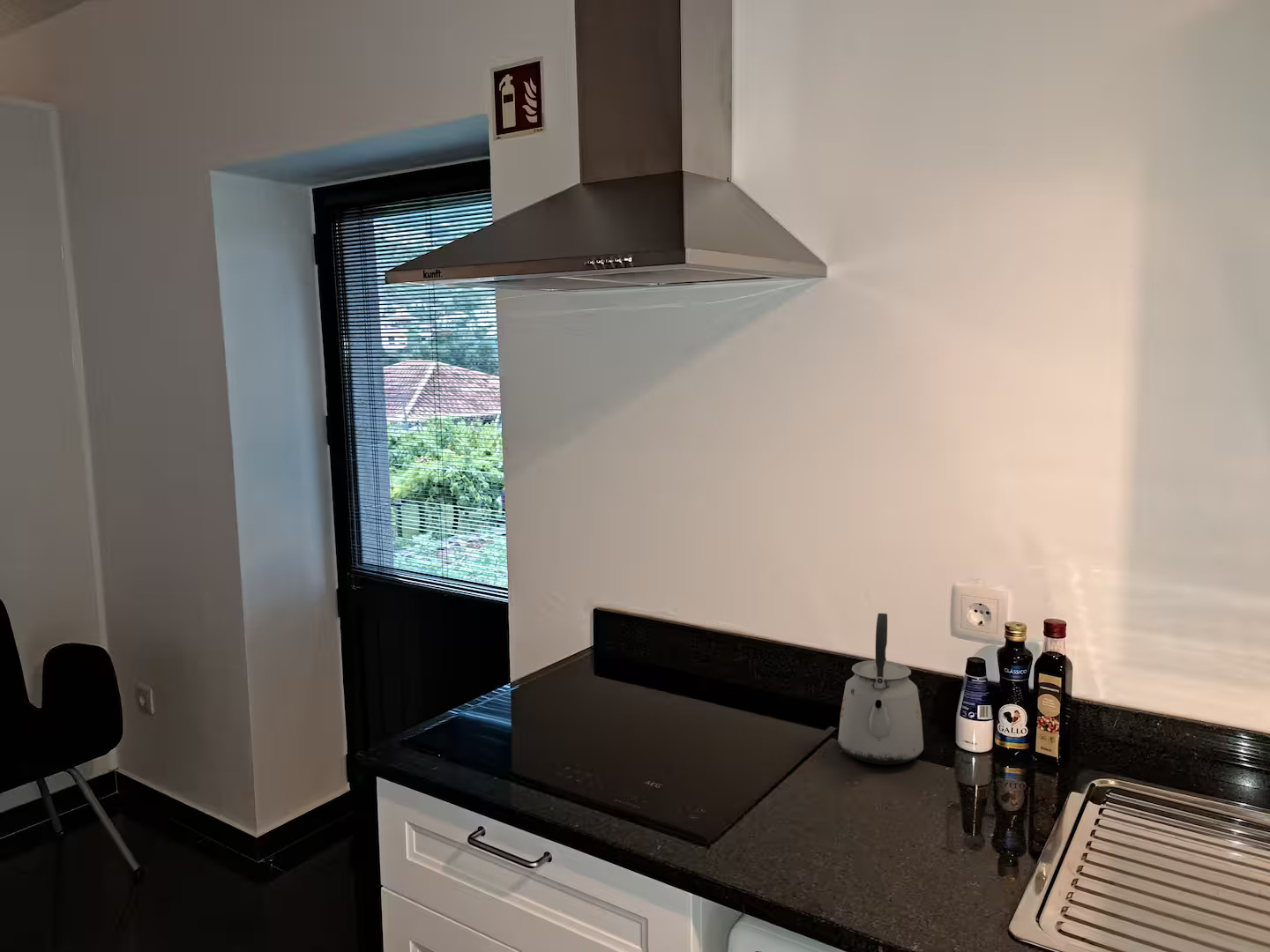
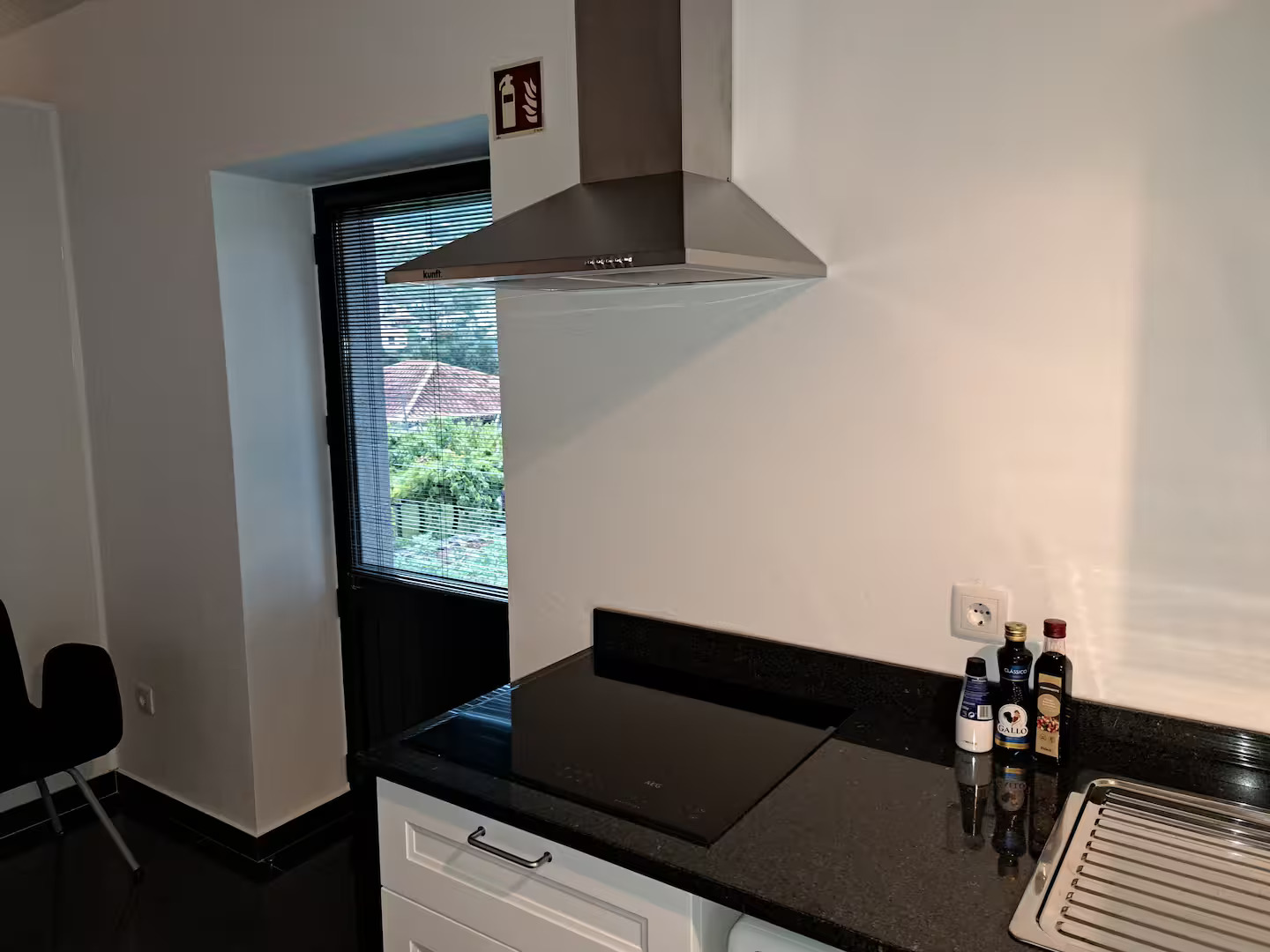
- kettle [837,613,924,766]
